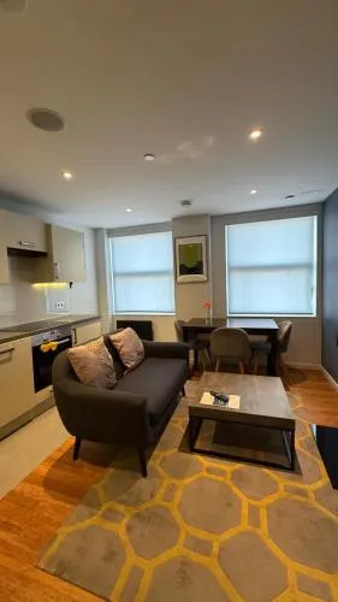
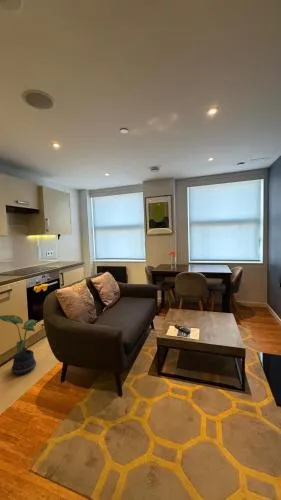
+ potted plant [0,314,38,376]
